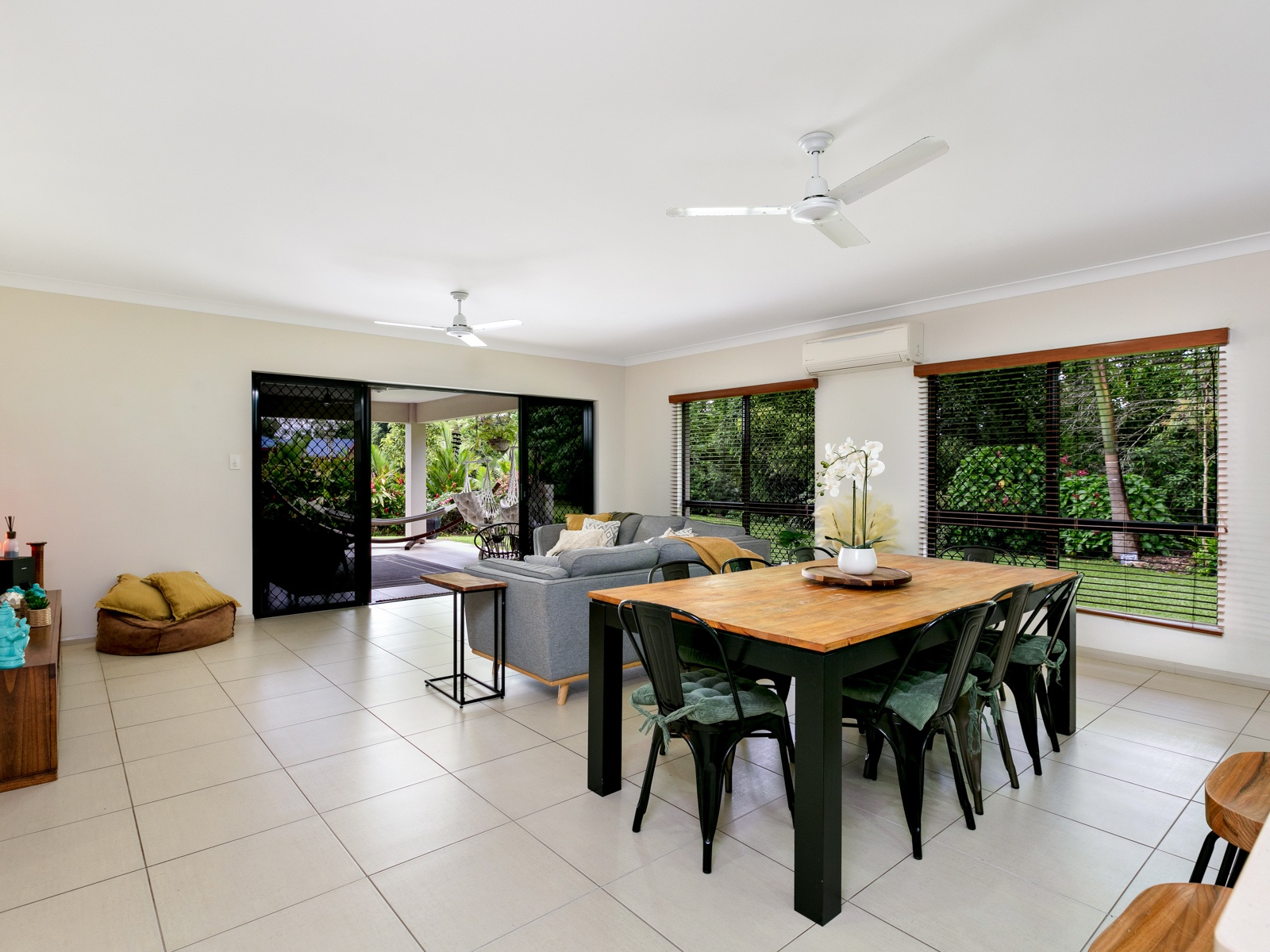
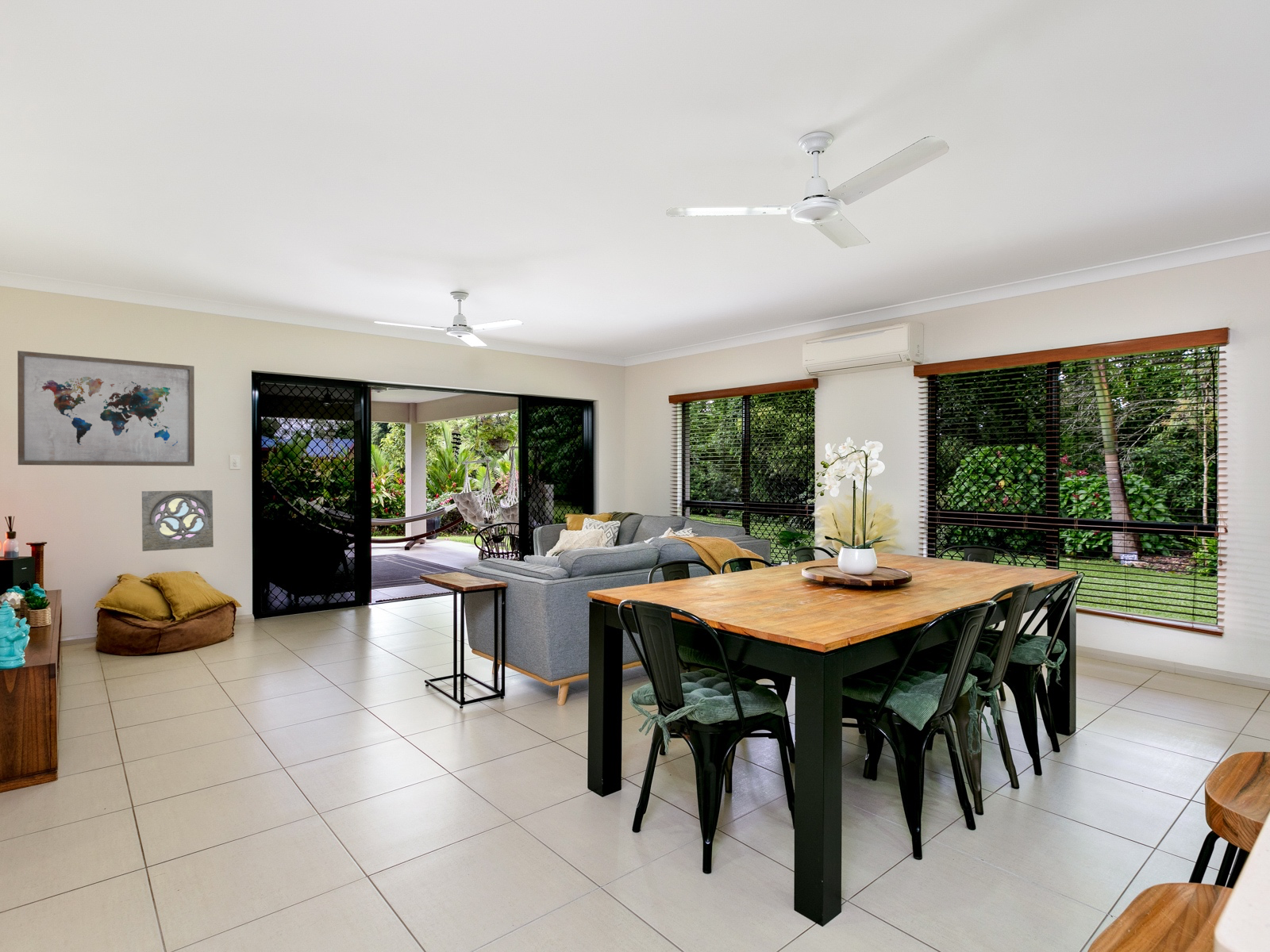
+ wall ornament [141,489,214,552]
+ wall art [17,350,195,467]
